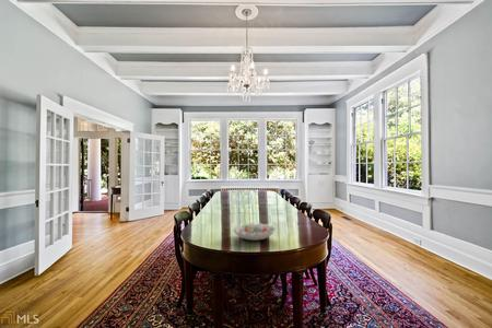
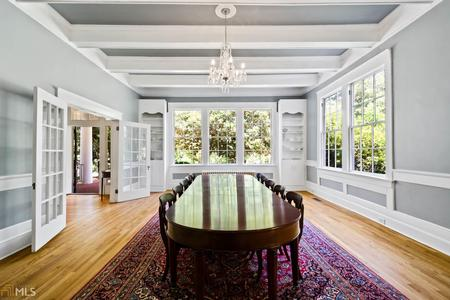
- decorative bowl [232,222,277,242]
